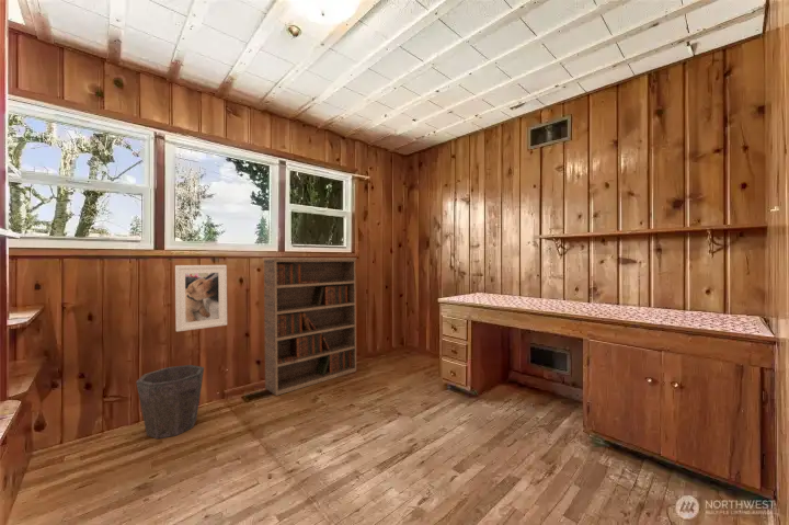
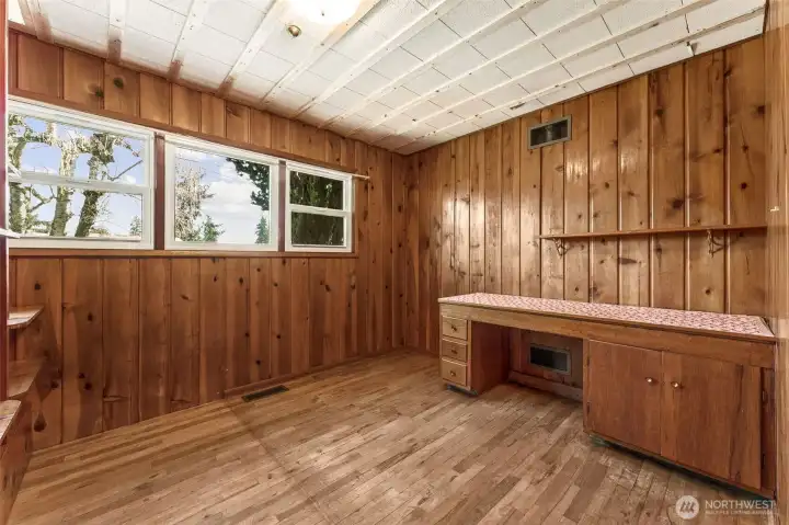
- bookshelf [262,256,357,397]
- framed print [174,264,228,332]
- waste bin [135,364,205,440]
